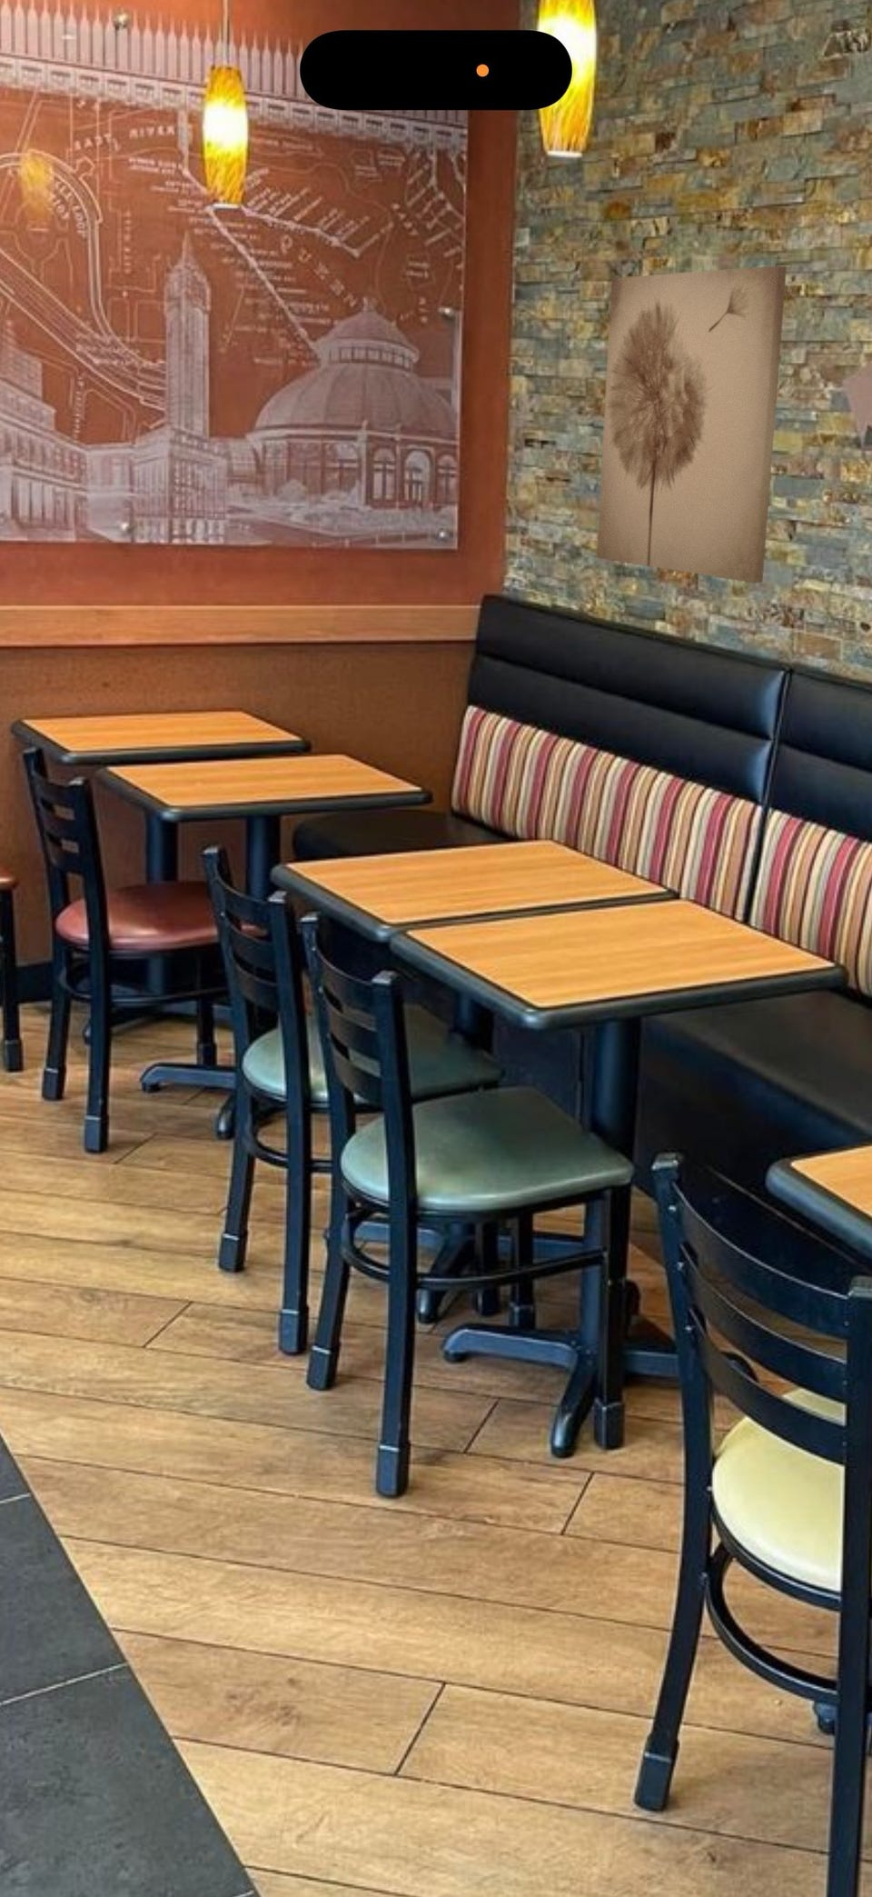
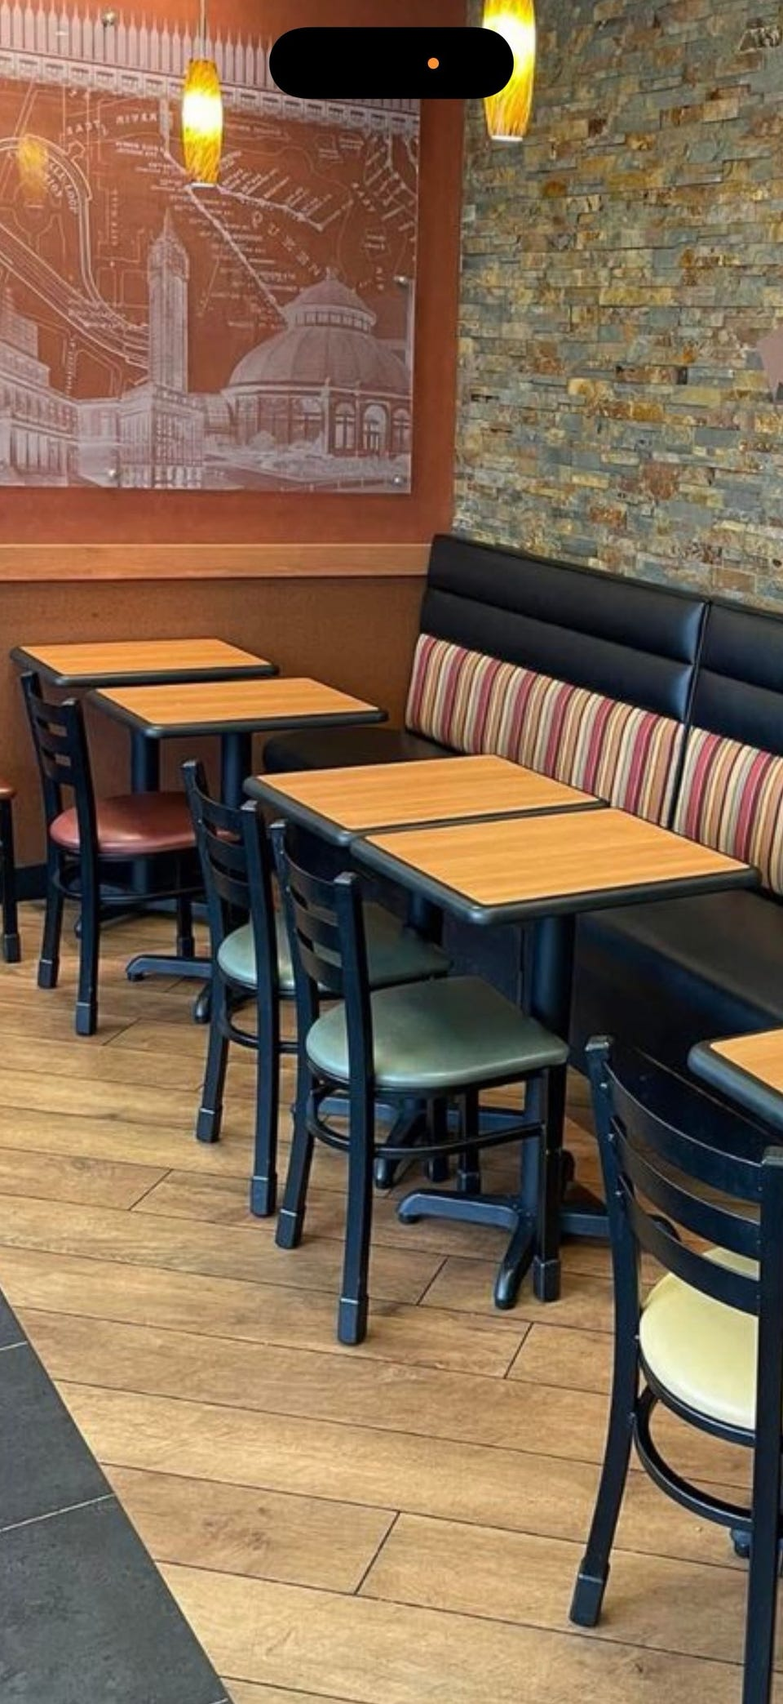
- wall art [596,265,787,583]
